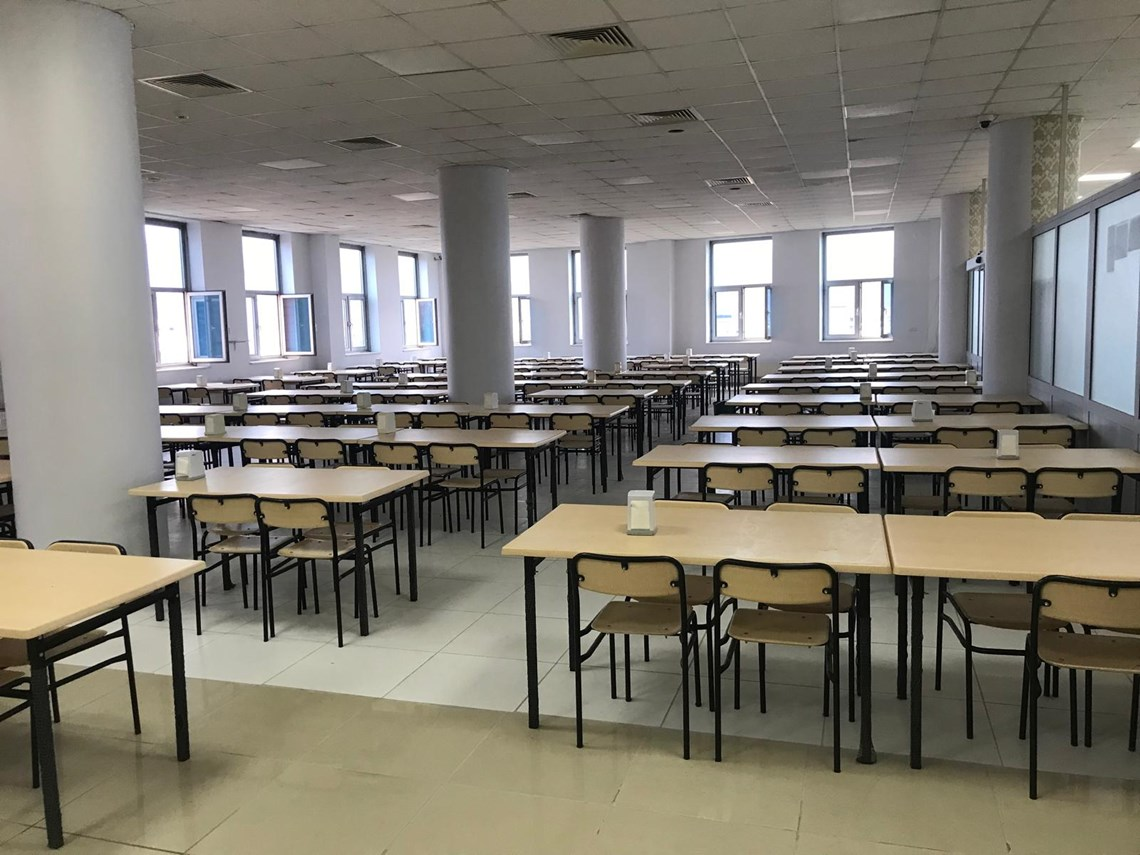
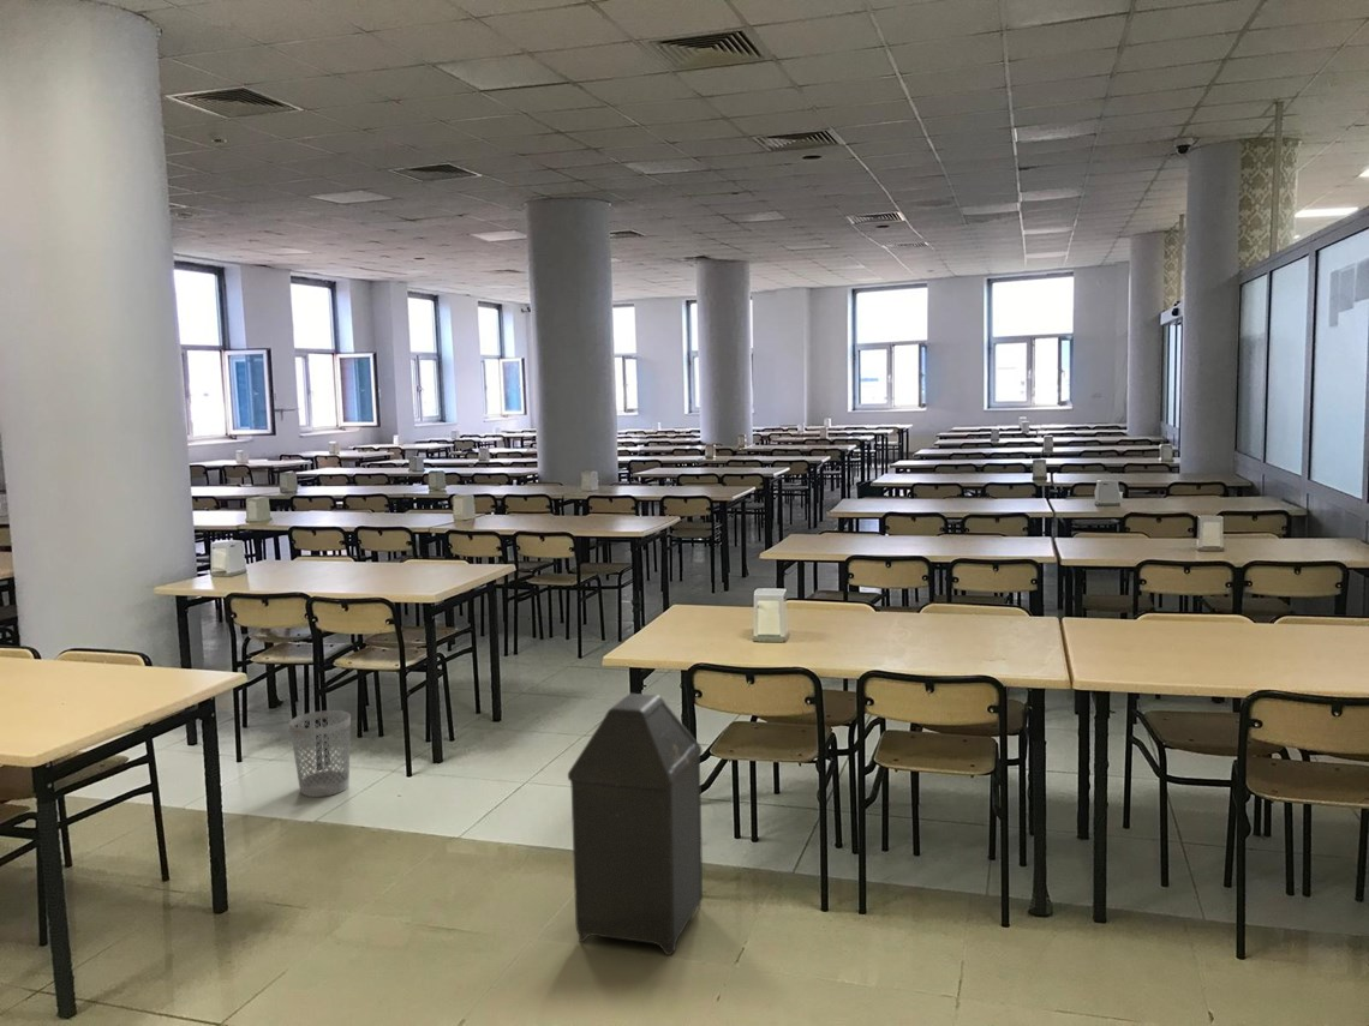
+ trash can [567,692,704,956]
+ wastebasket [288,709,352,798]
